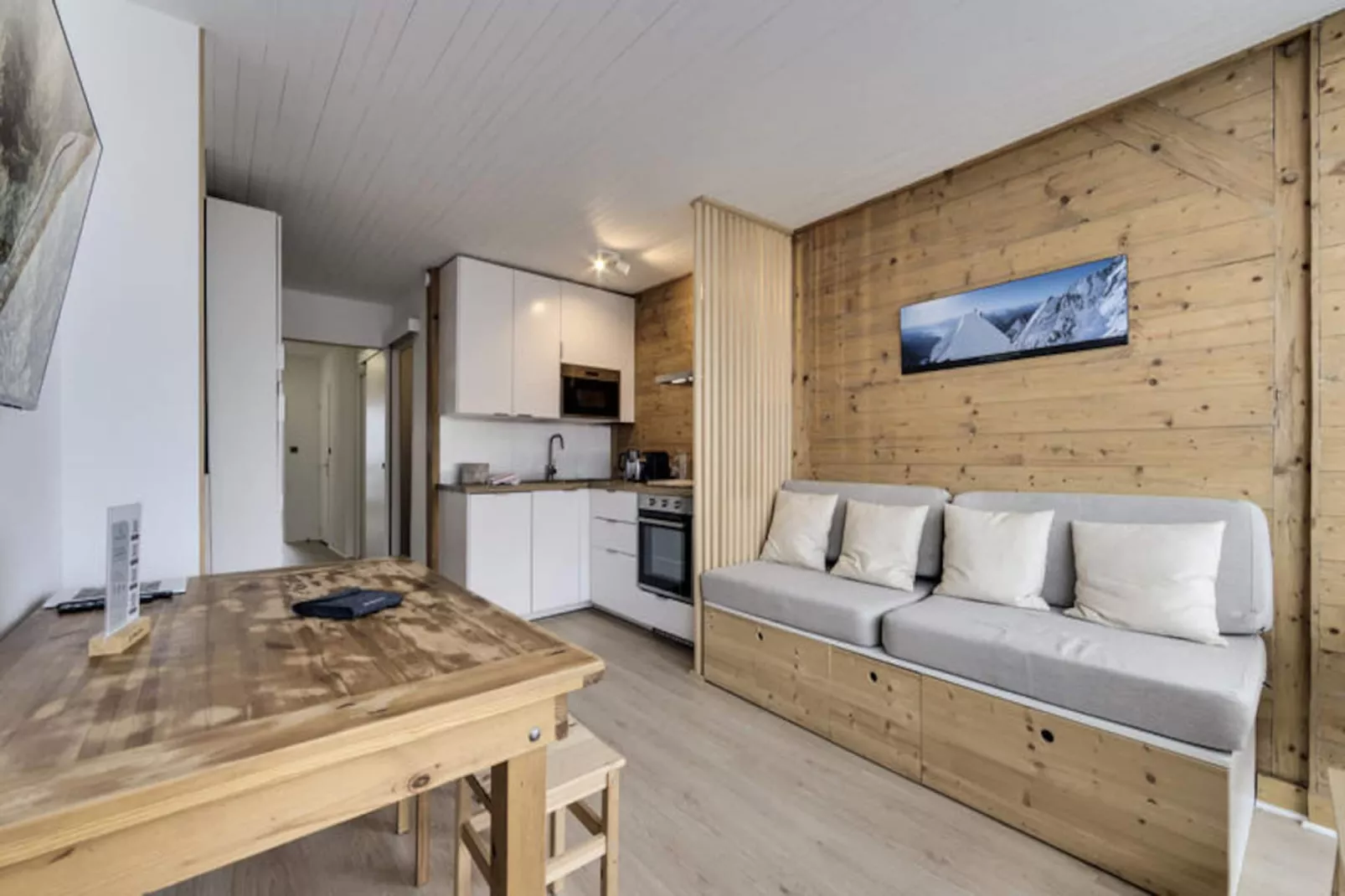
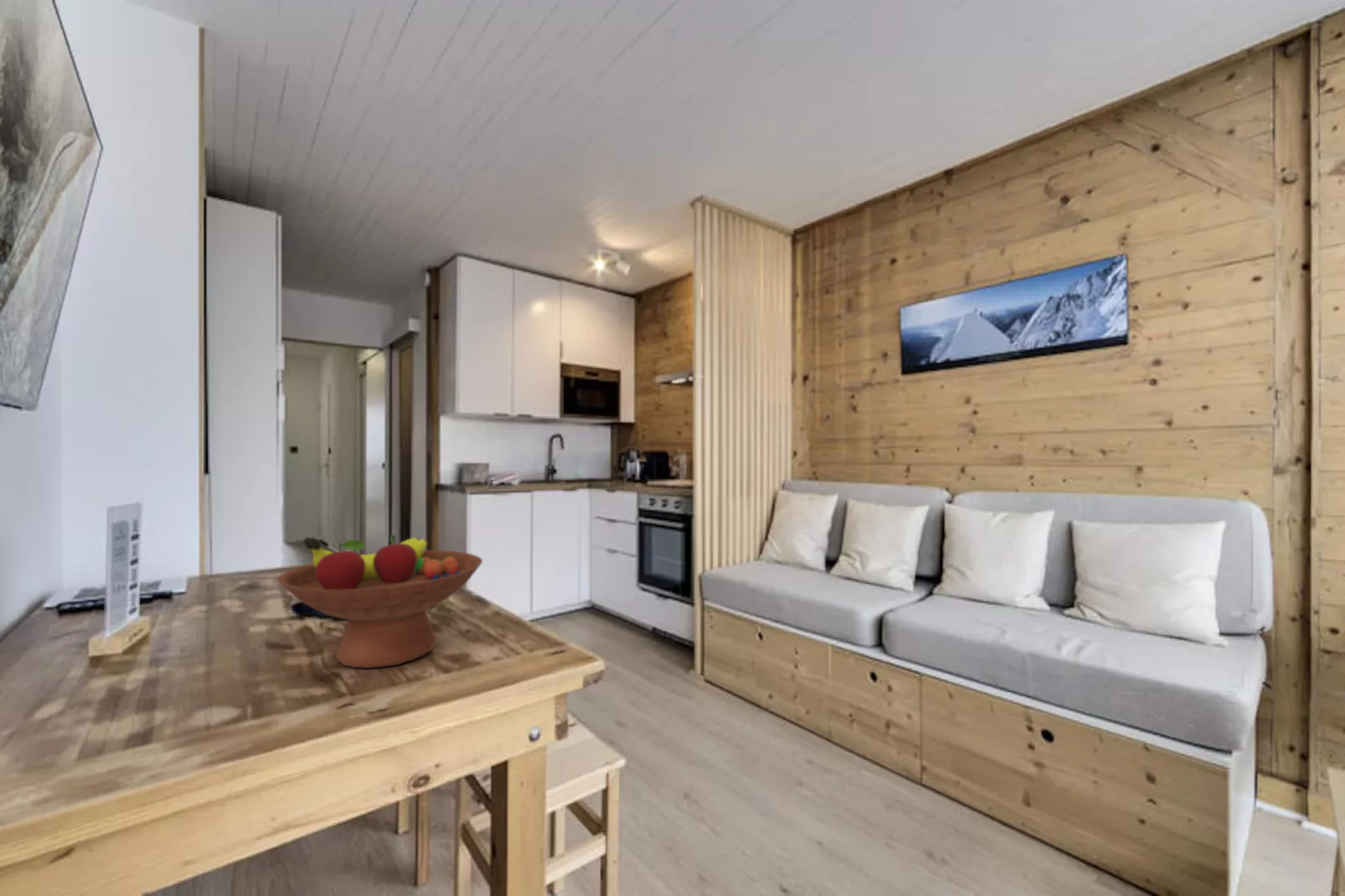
+ fruit bowl [277,533,483,669]
